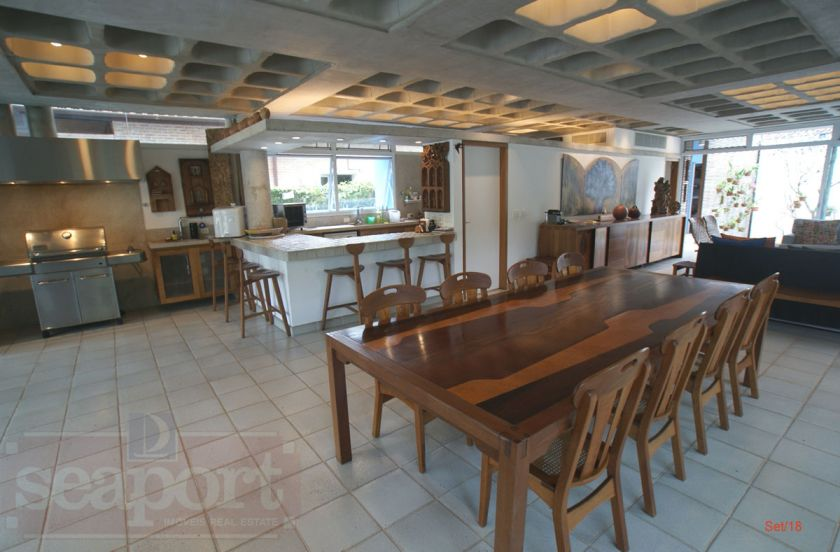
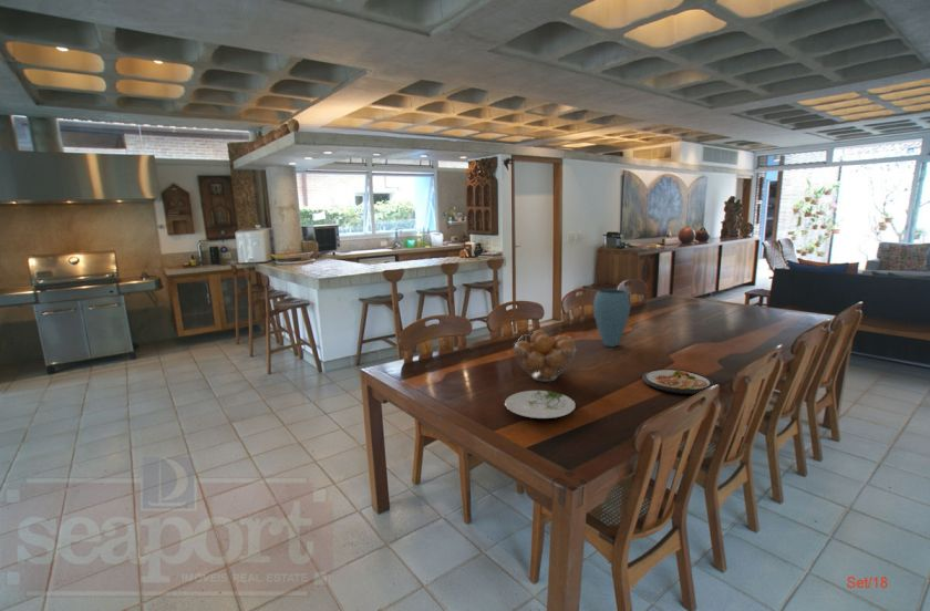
+ fruit basket [513,329,577,383]
+ dish [641,369,715,395]
+ plate [504,390,577,420]
+ vase [592,288,631,349]
